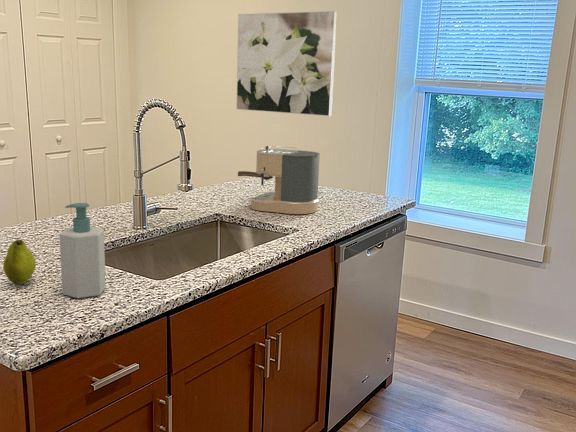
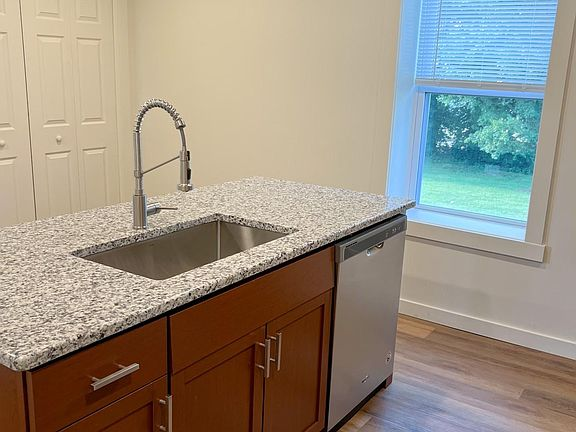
- fruit [2,239,37,286]
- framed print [236,10,338,117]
- coffee maker [237,145,321,215]
- soap bottle [59,202,107,299]
